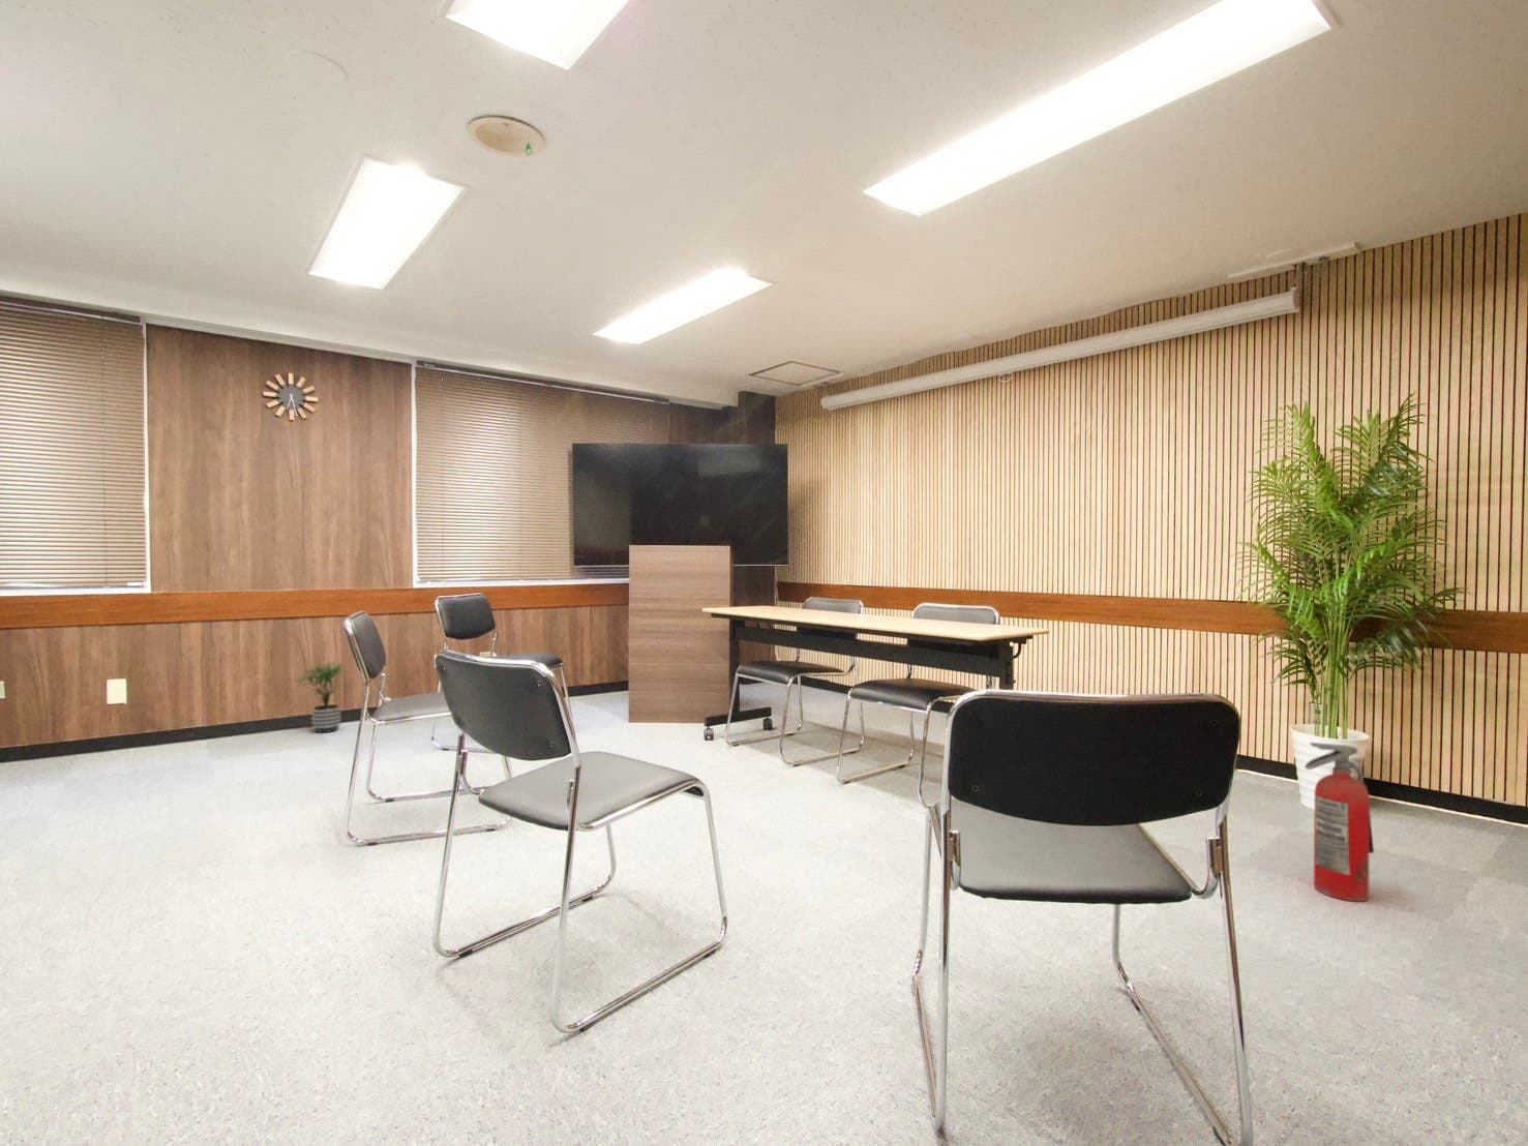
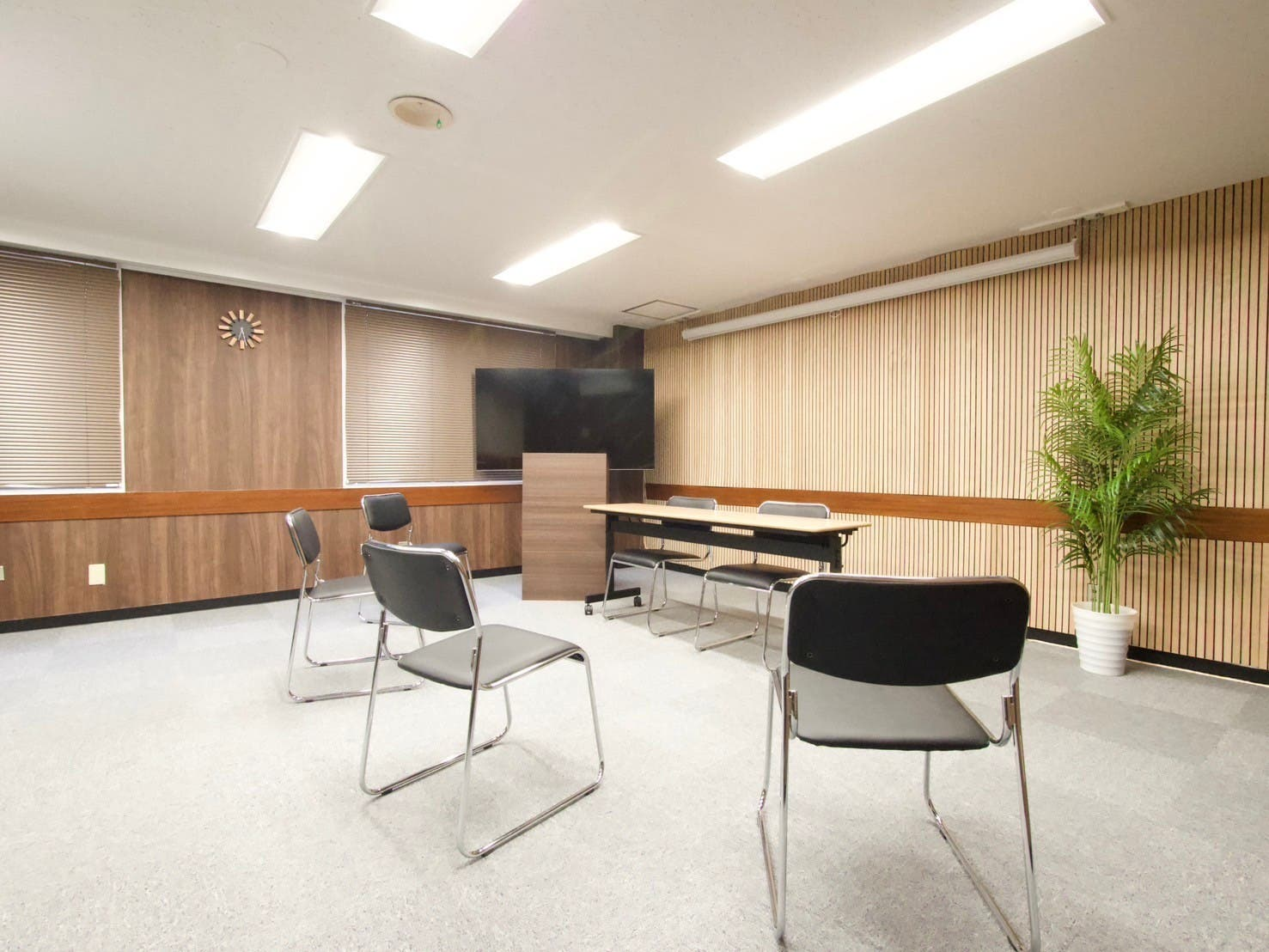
- potted plant [294,660,349,733]
- fire extinguisher [1304,742,1375,902]
